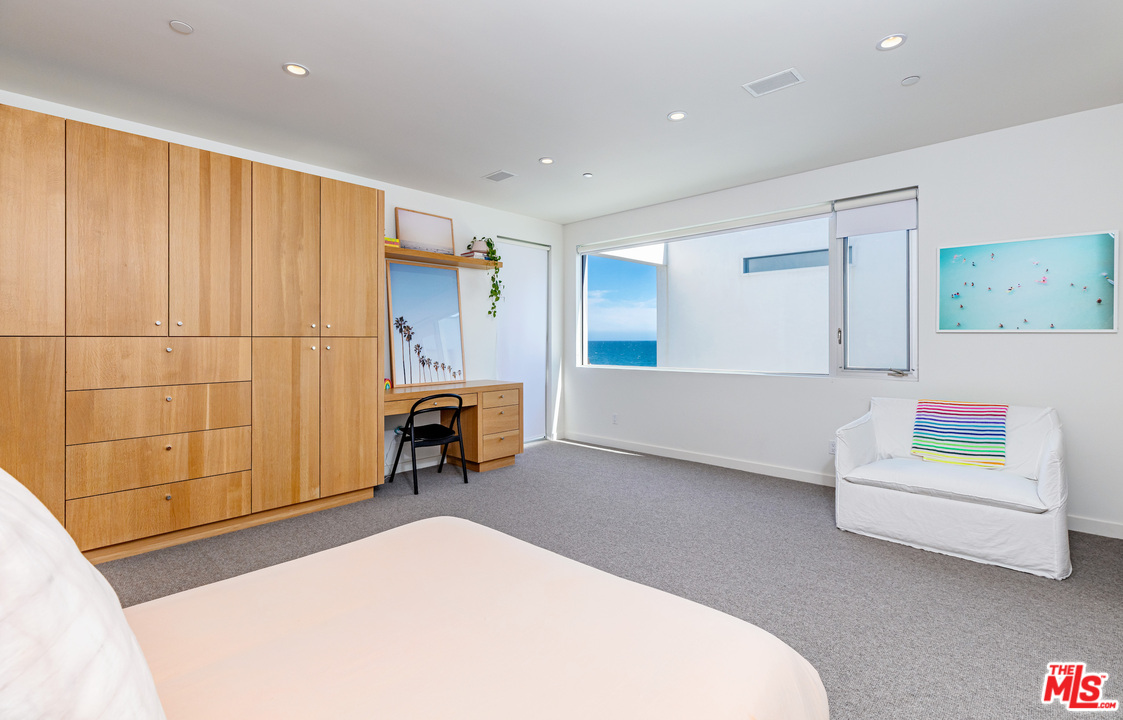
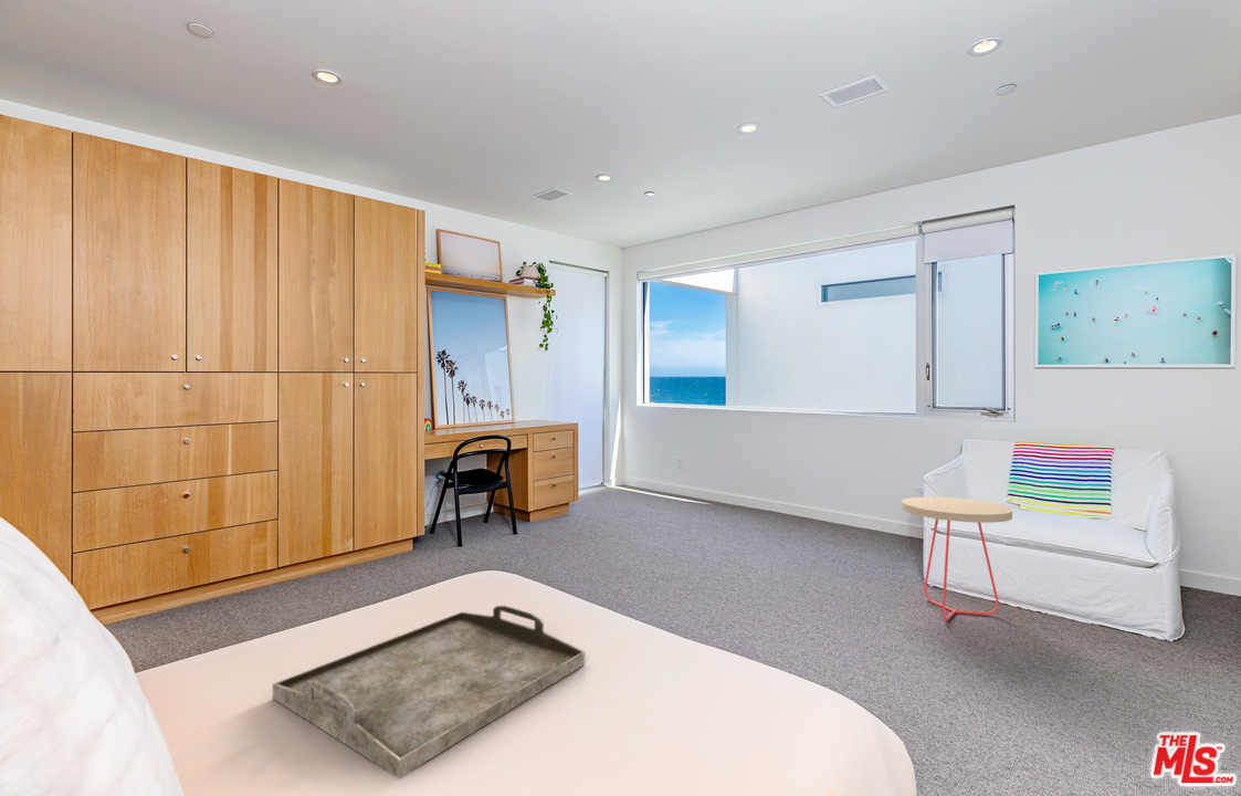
+ serving tray [272,605,586,779]
+ side table [901,495,1013,621]
